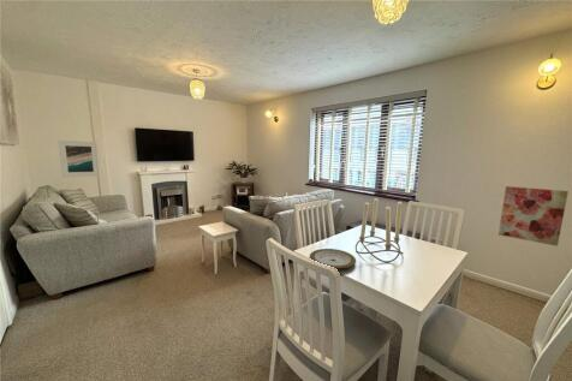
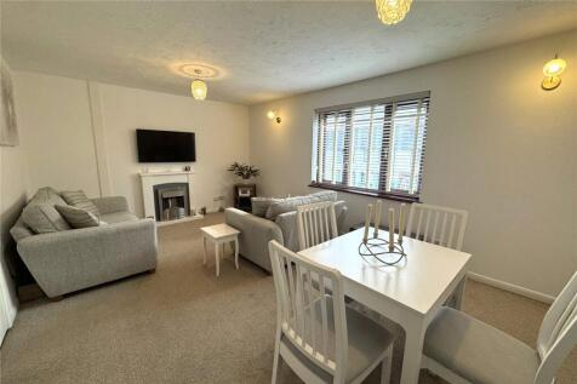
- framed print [58,139,101,178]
- plate [309,248,357,269]
- wall art [497,185,570,248]
